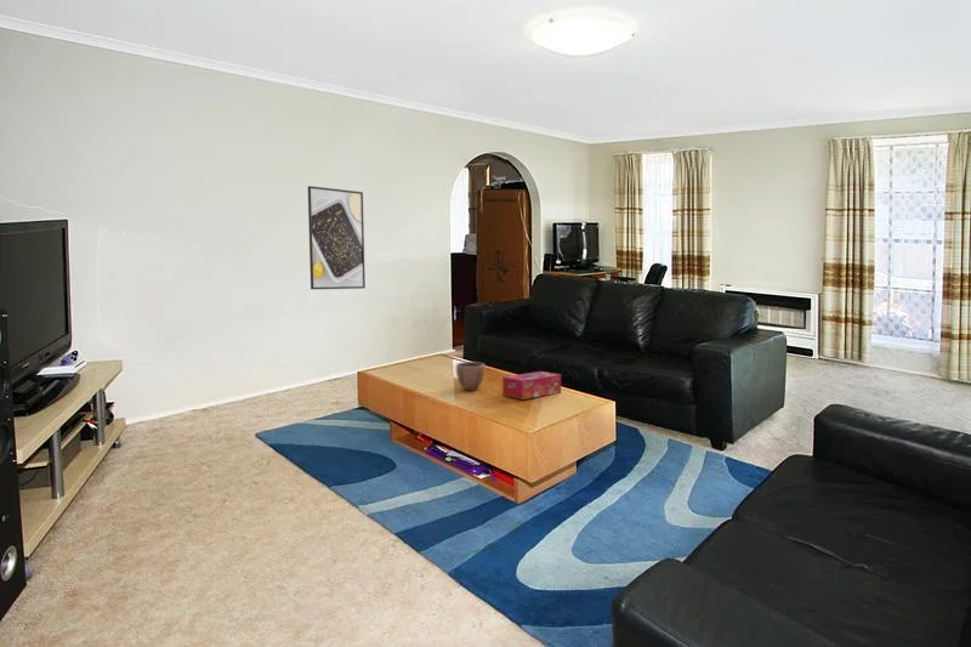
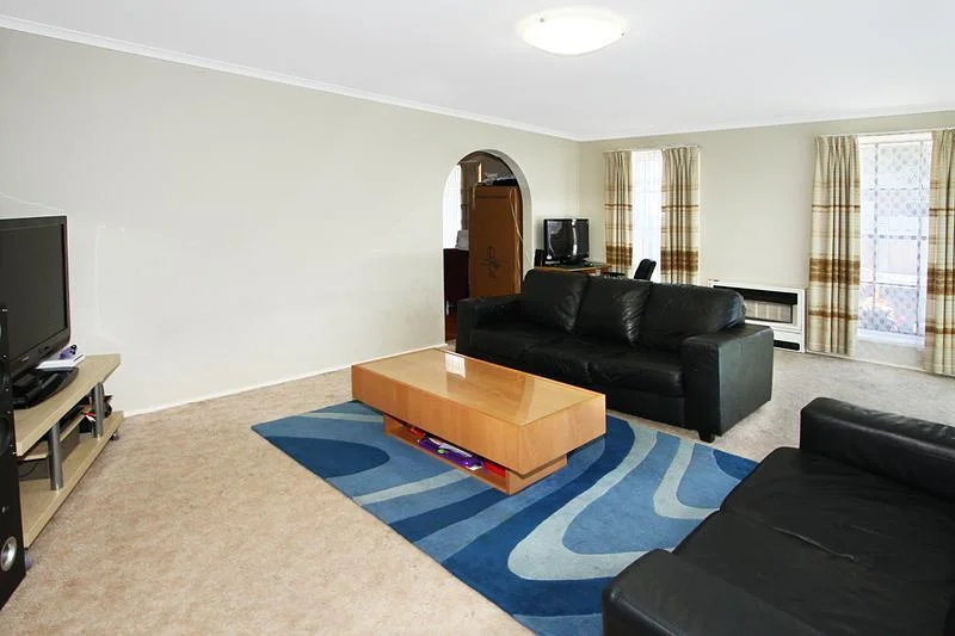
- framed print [307,185,367,290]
- tissue box [501,370,562,401]
- decorative bowl [455,361,486,392]
